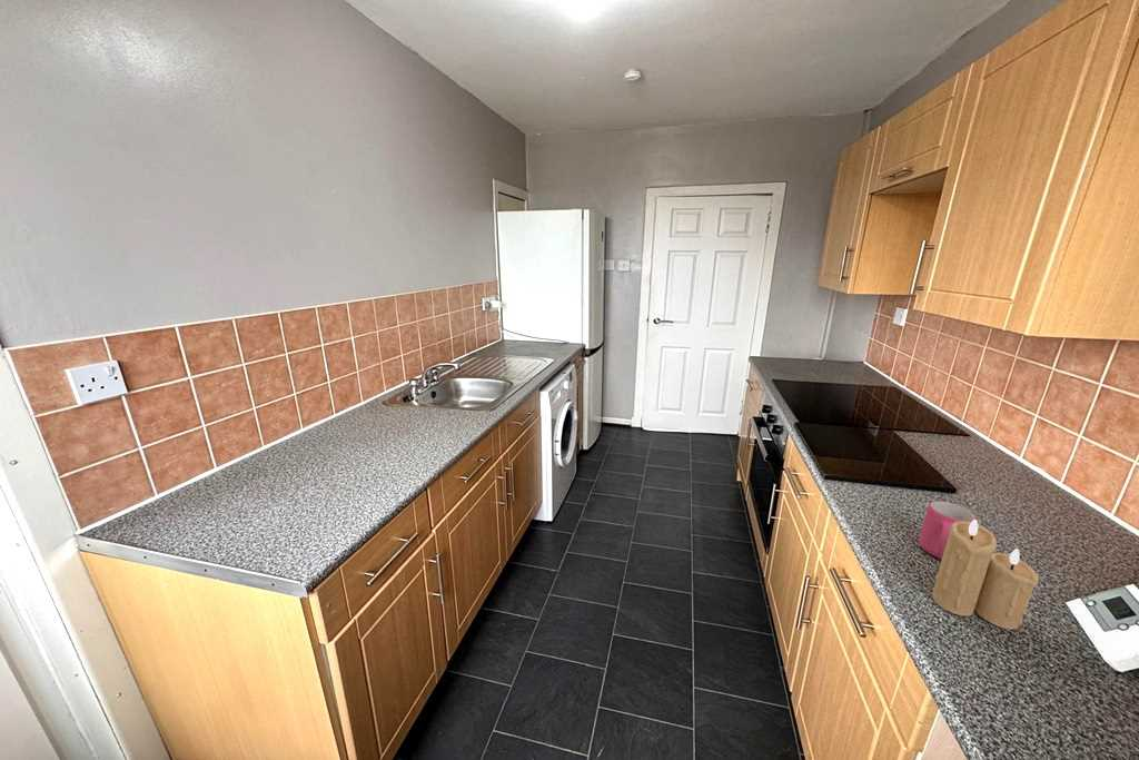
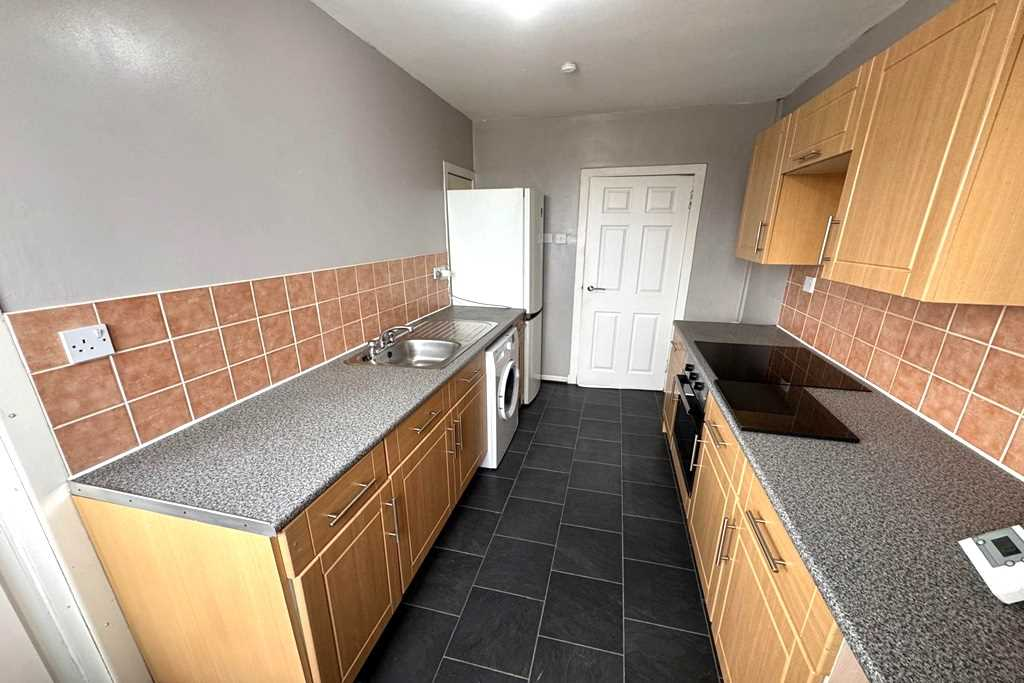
- candle [931,520,1040,631]
- mug [918,500,979,560]
